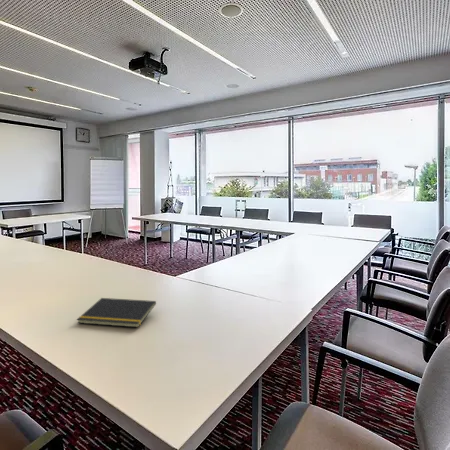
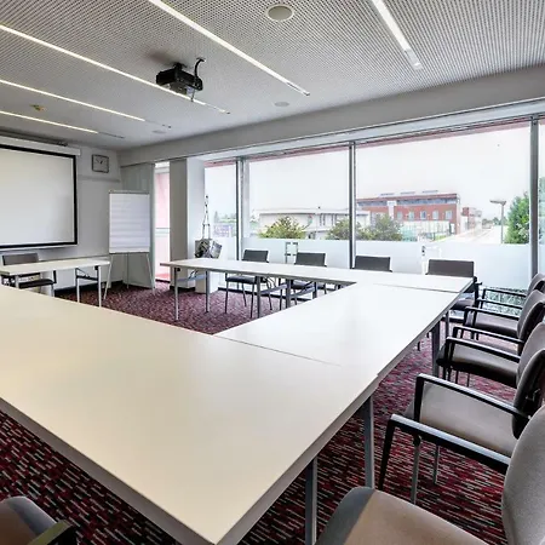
- notepad [76,297,157,328]
